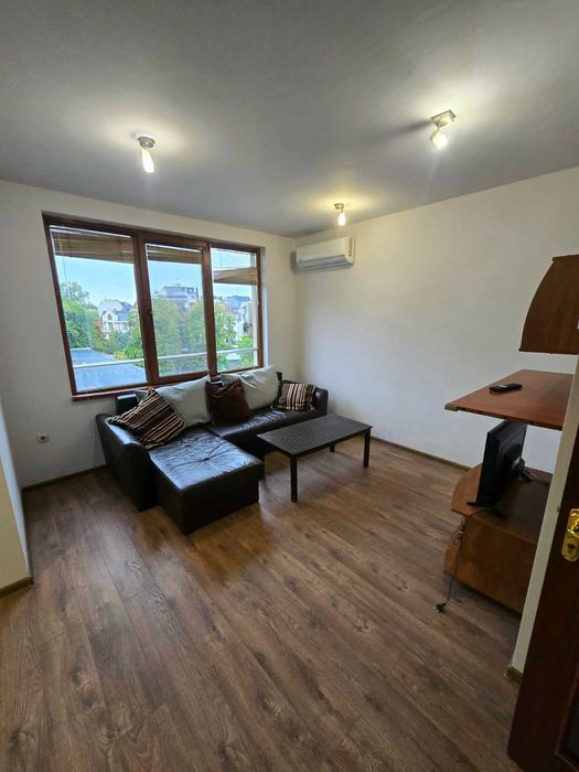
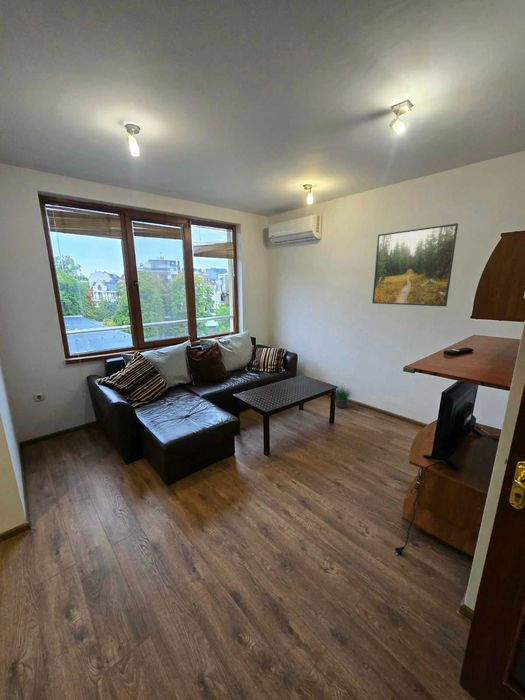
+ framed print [371,222,459,307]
+ potted plant [334,379,353,409]
